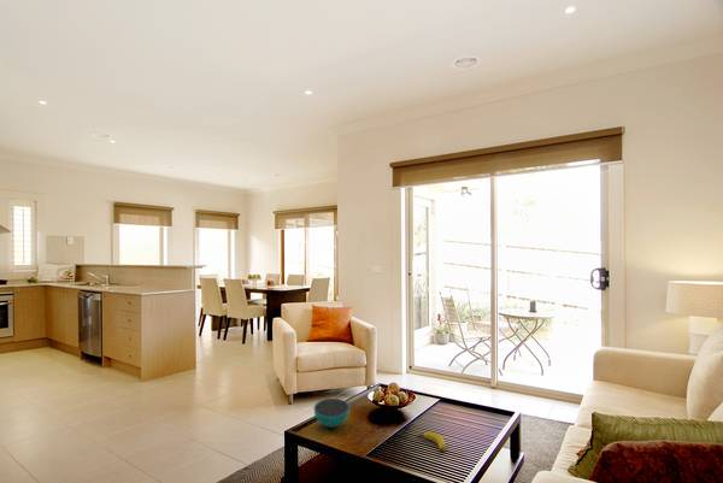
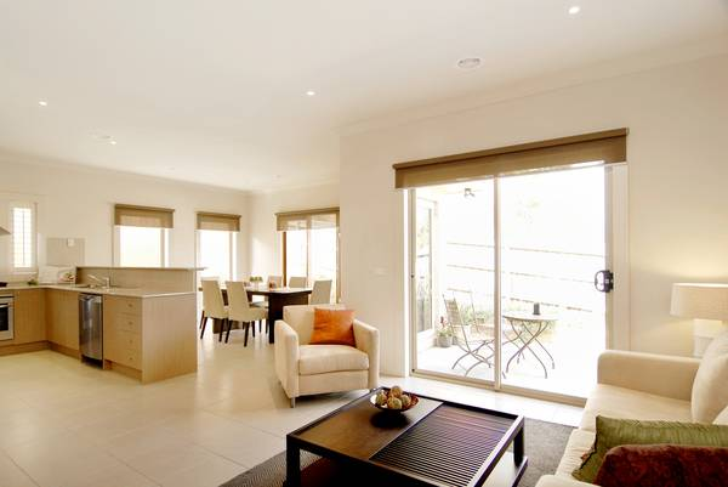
- banana [416,431,447,453]
- bowl [312,397,351,429]
